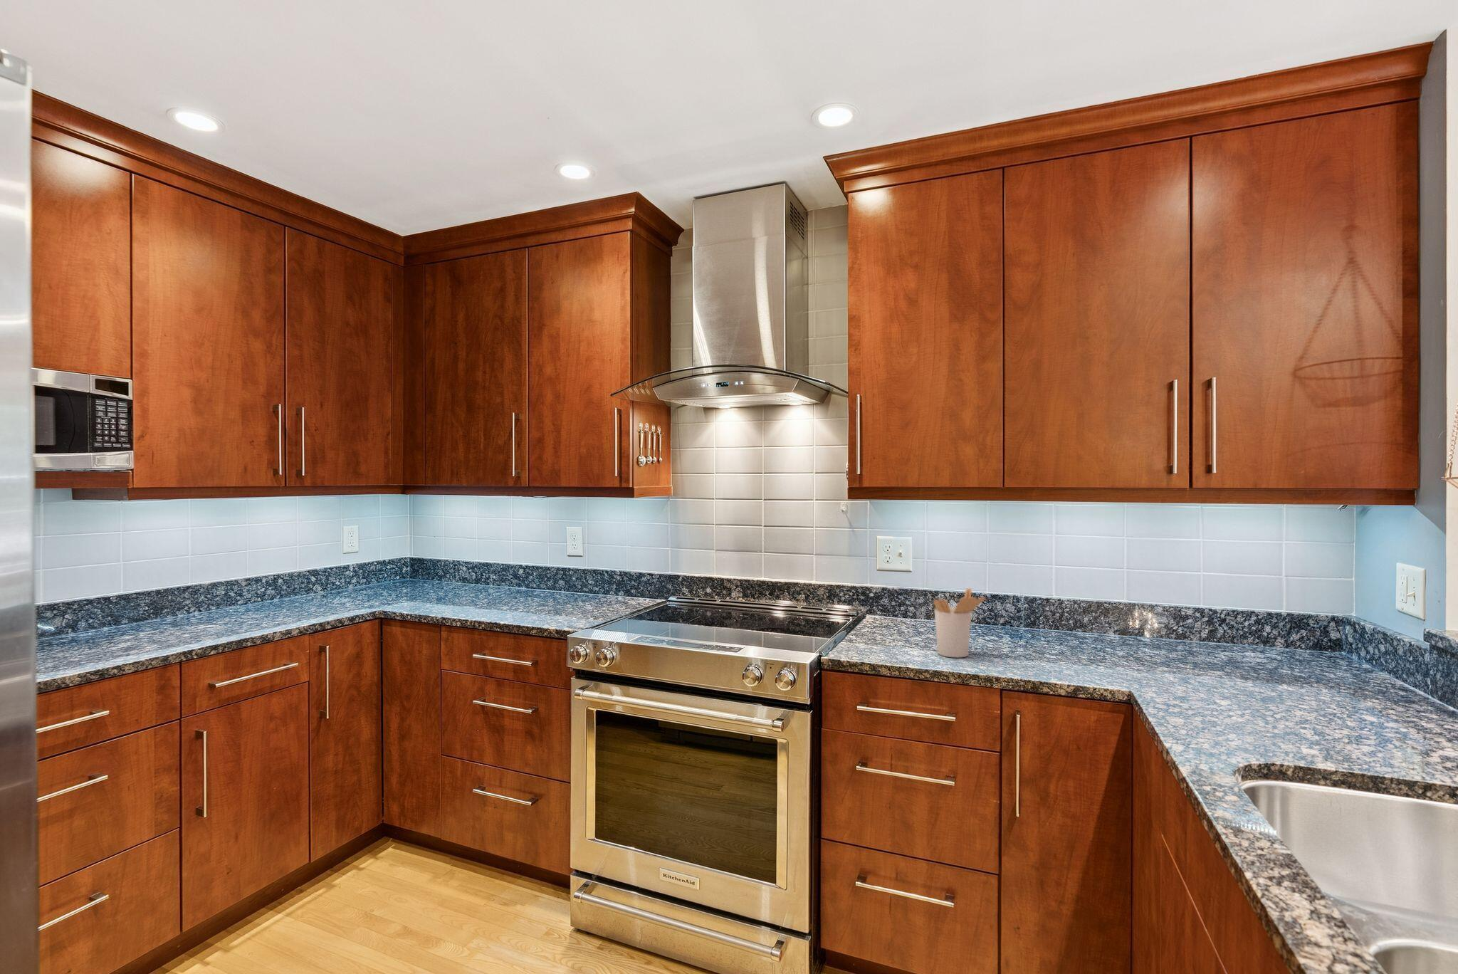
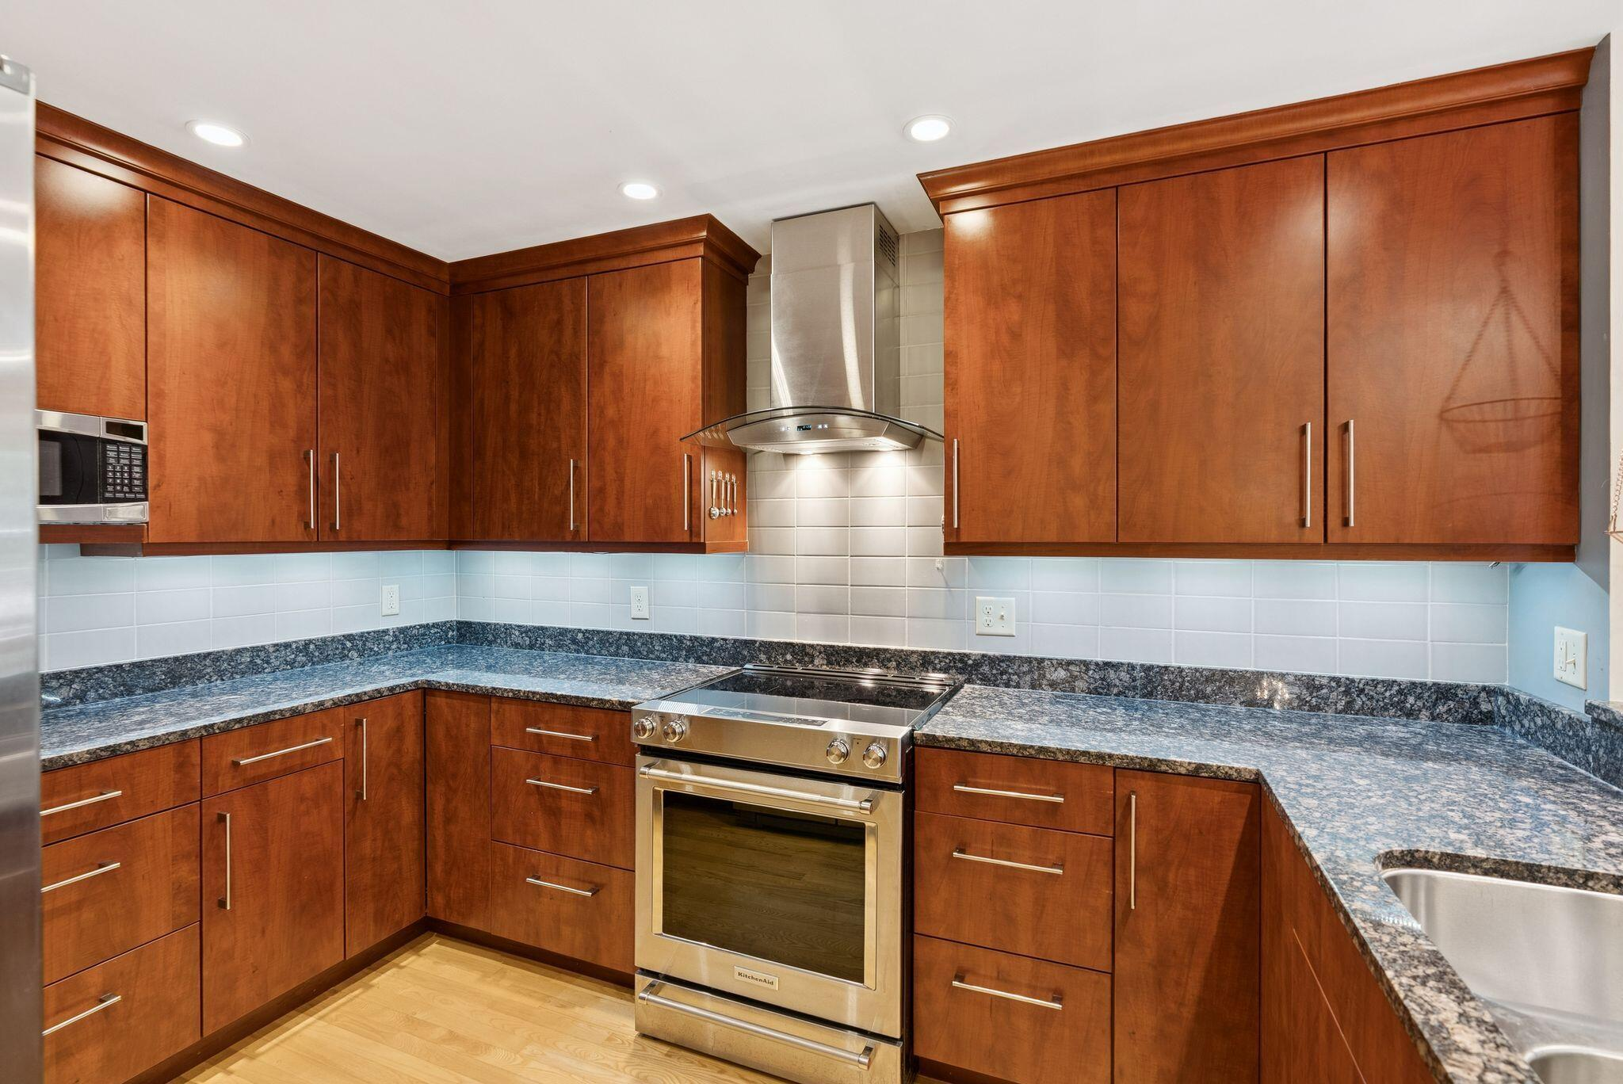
- utensil holder [932,587,986,658]
